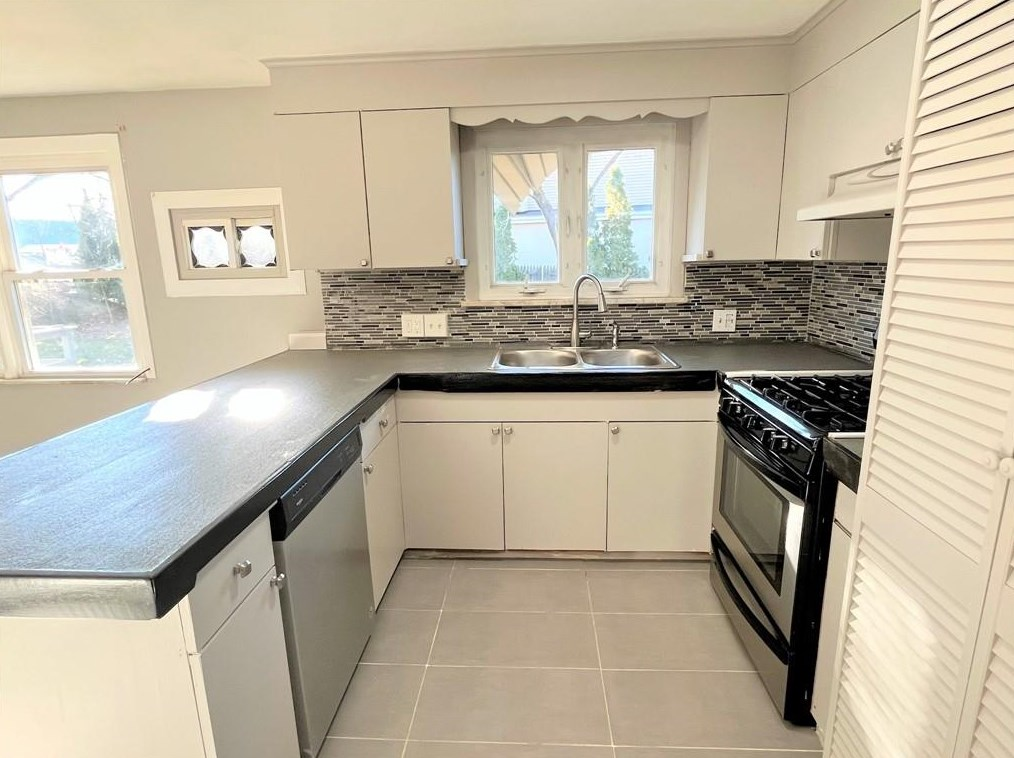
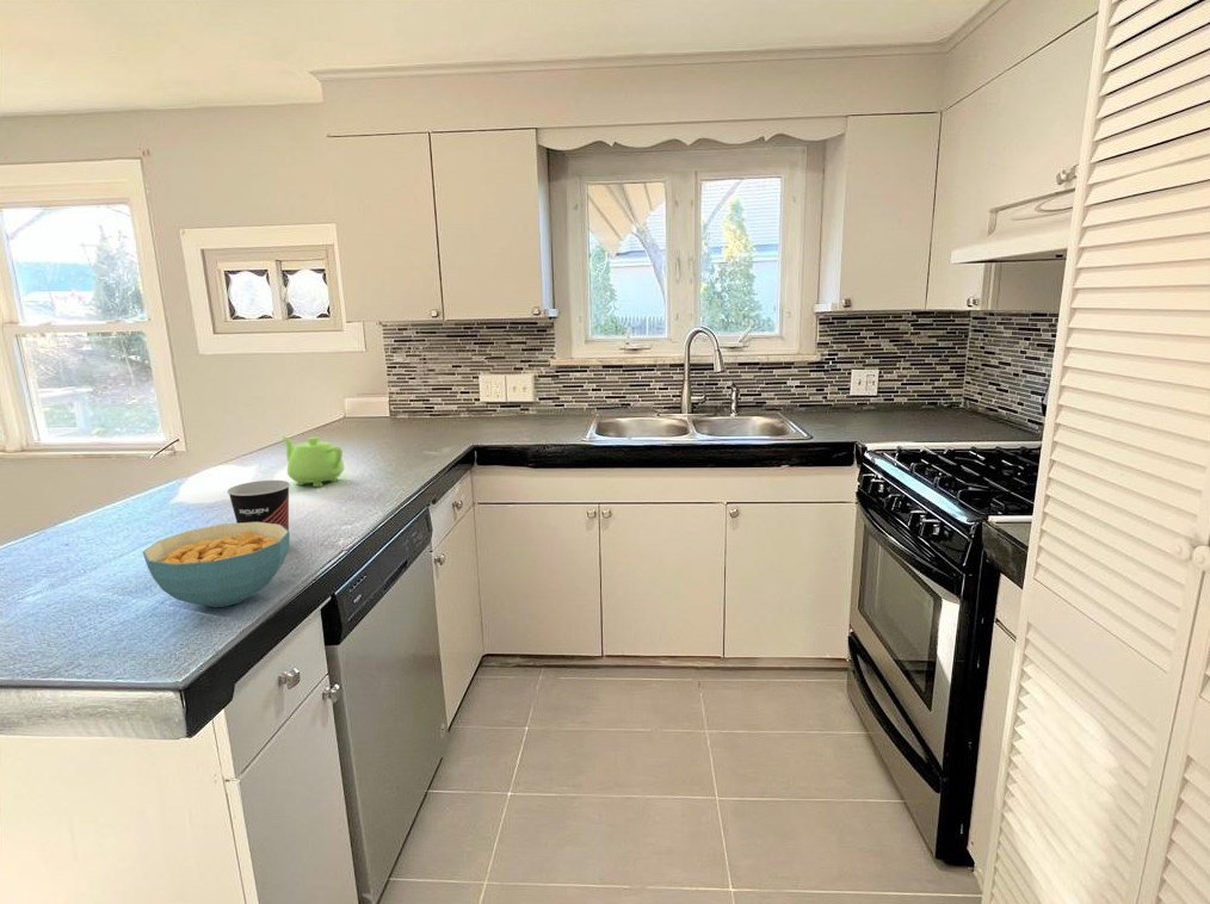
+ cereal bowl [142,522,291,608]
+ cup [226,479,291,532]
+ teapot [282,435,345,488]
